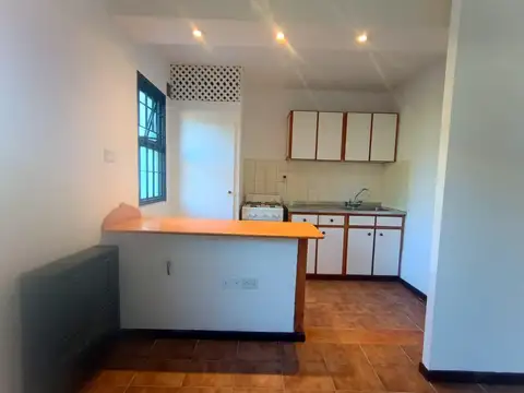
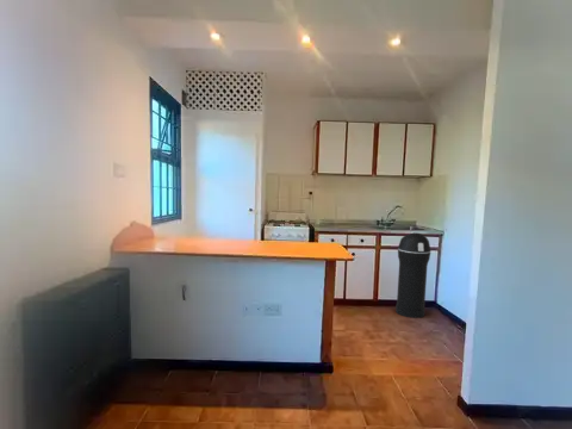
+ trash can [394,232,433,319]
